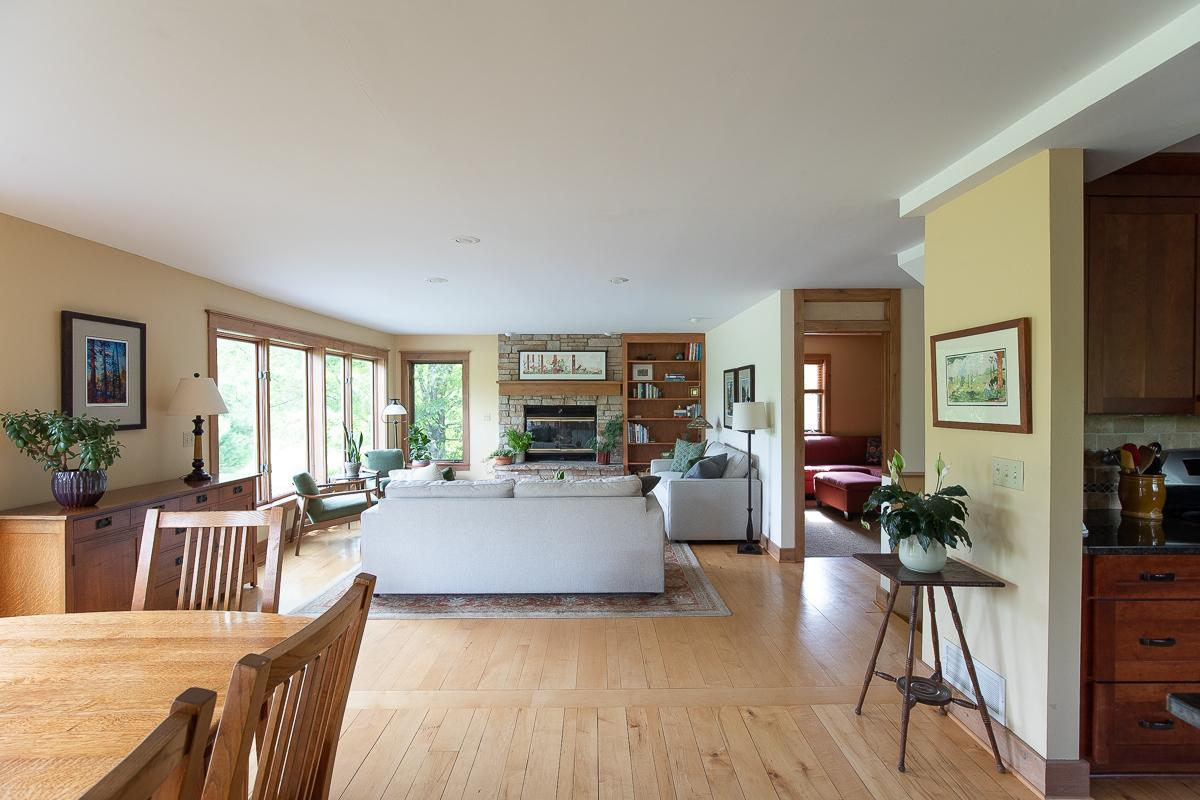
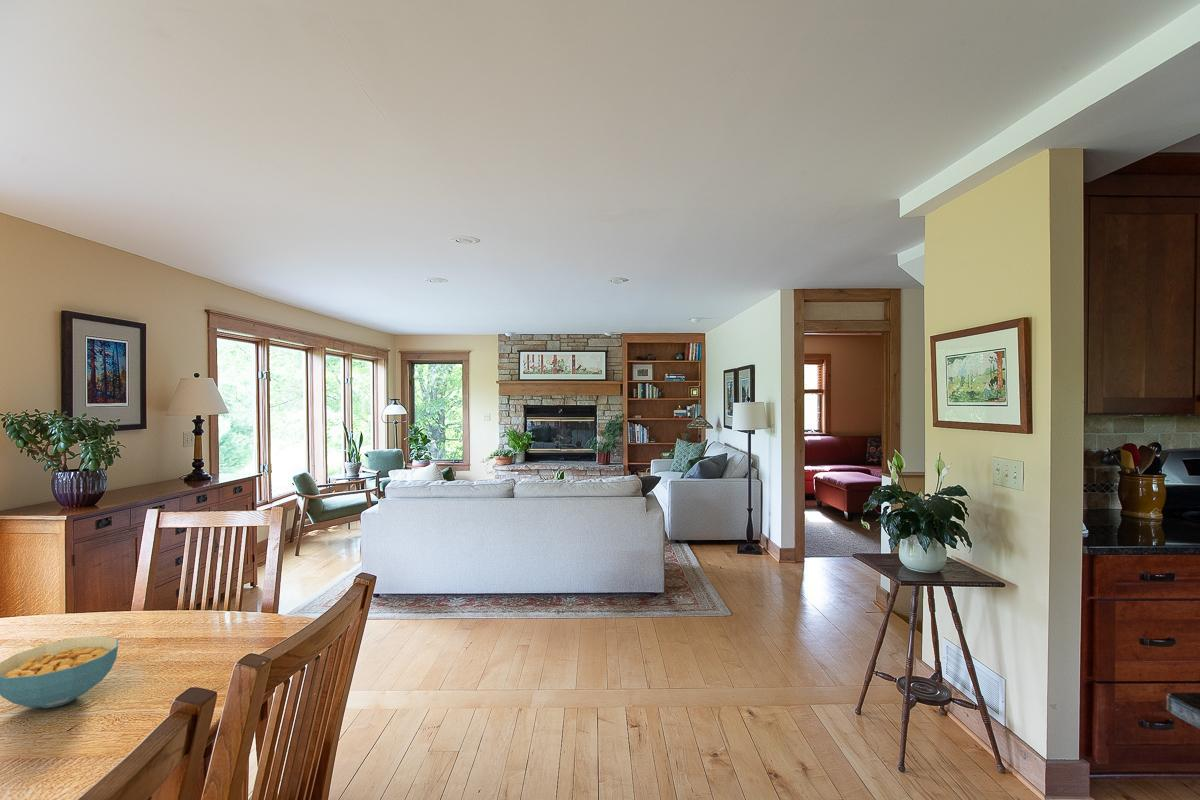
+ cereal bowl [0,635,119,709]
